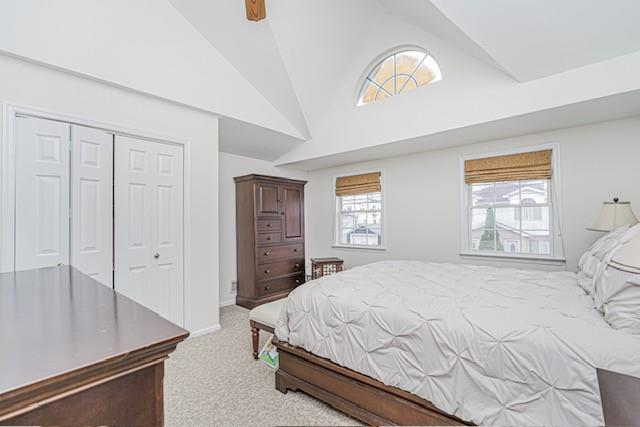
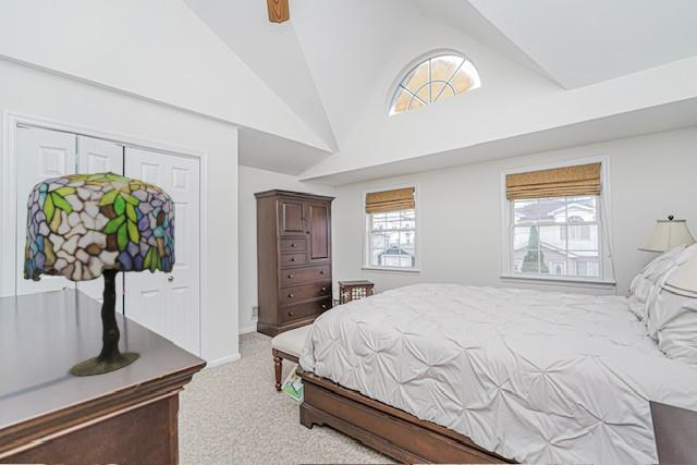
+ table lamp [22,171,176,377]
